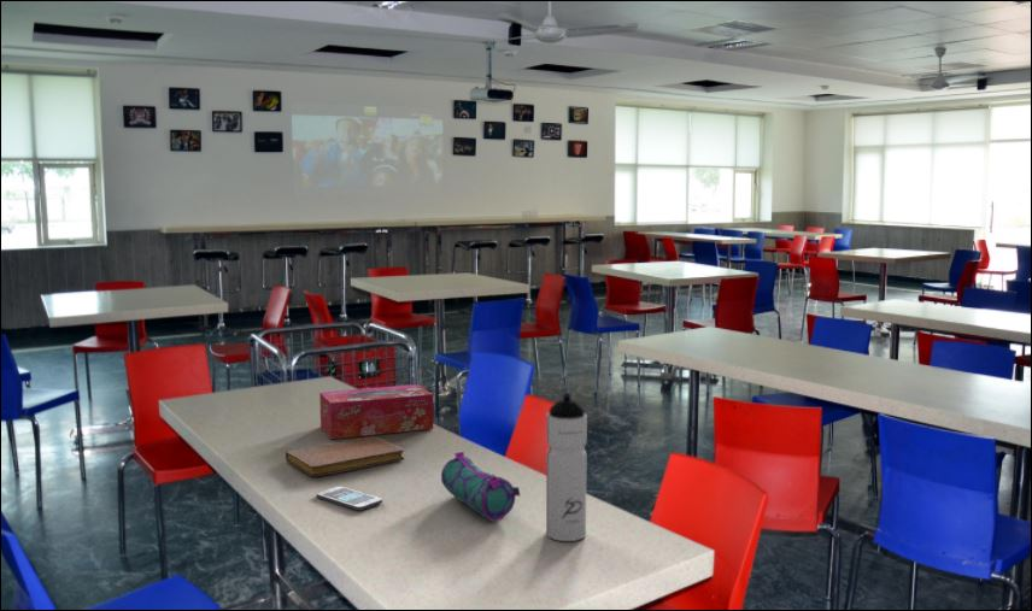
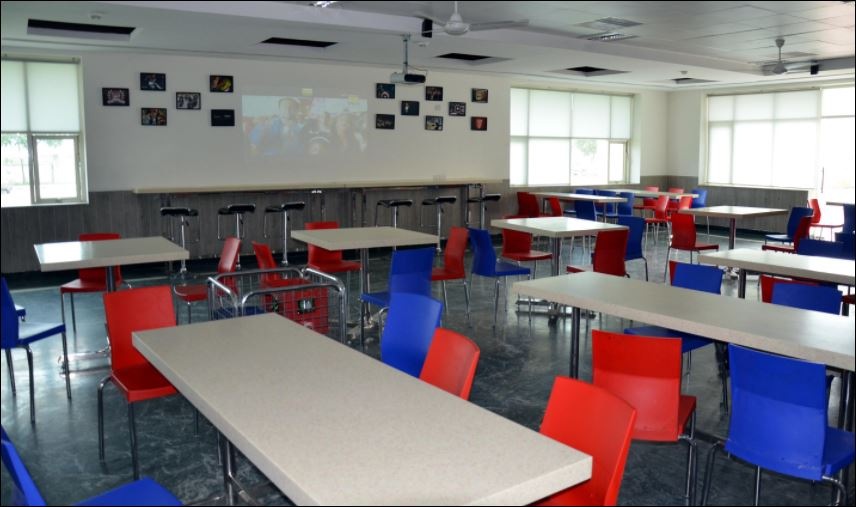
- notebook [285,435,405,478]
- tissue box [318,383,434,440]
- water bottle [545,393,588,542]
- smartphone [316,484,383,511]
- pencil case [440,451,521,523]
